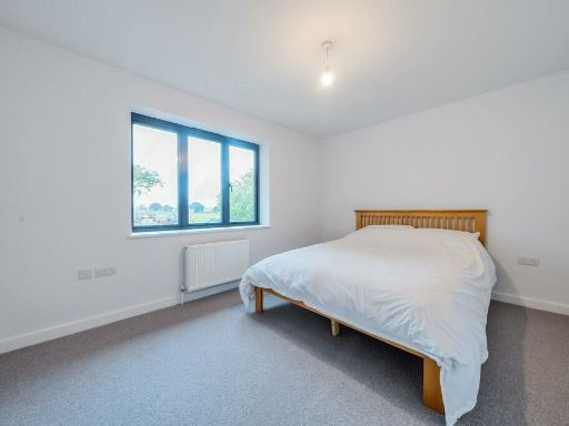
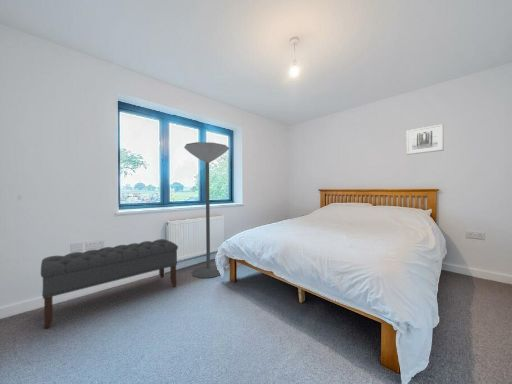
+ bench [40,238,179,329]
+ floor lamp [184,141,230,279]
+ wall art [406,123,445,156]
